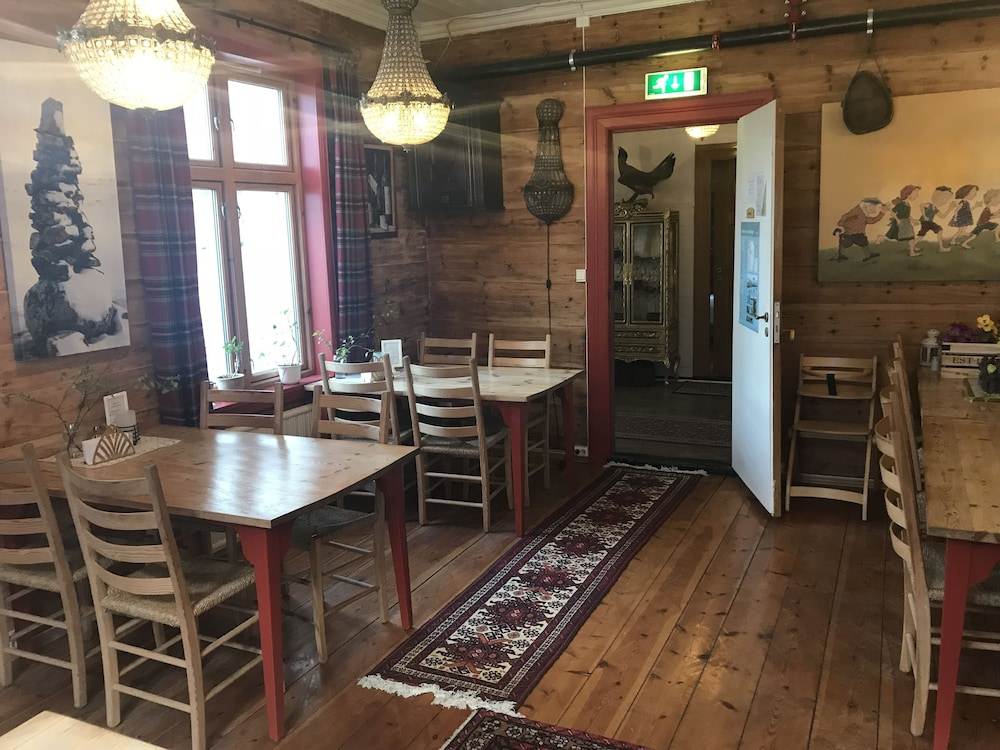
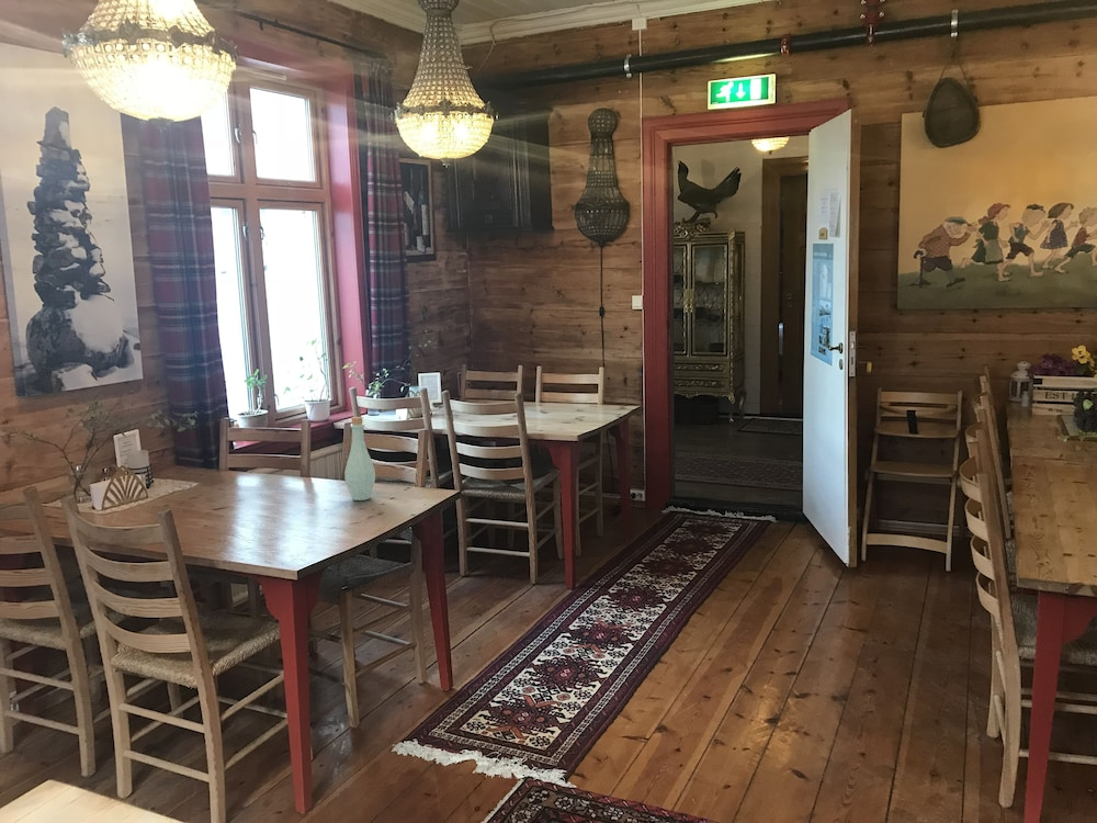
+ bottle [343,416,376,501]
